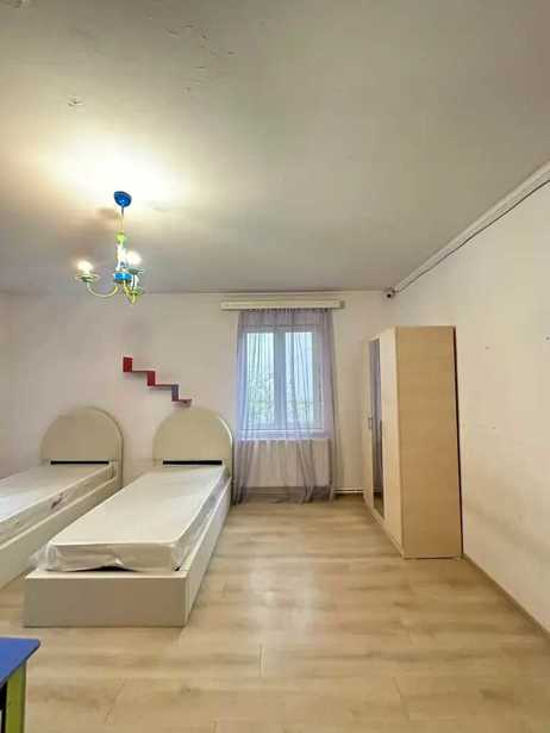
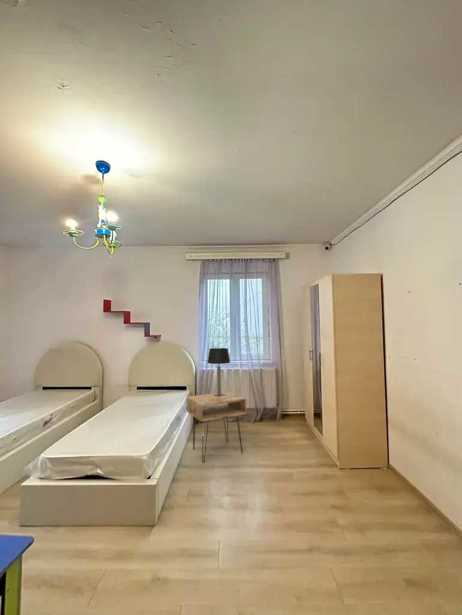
+ nightstand [186,391,247,463]
+ table lamp [206,347,231,396]
